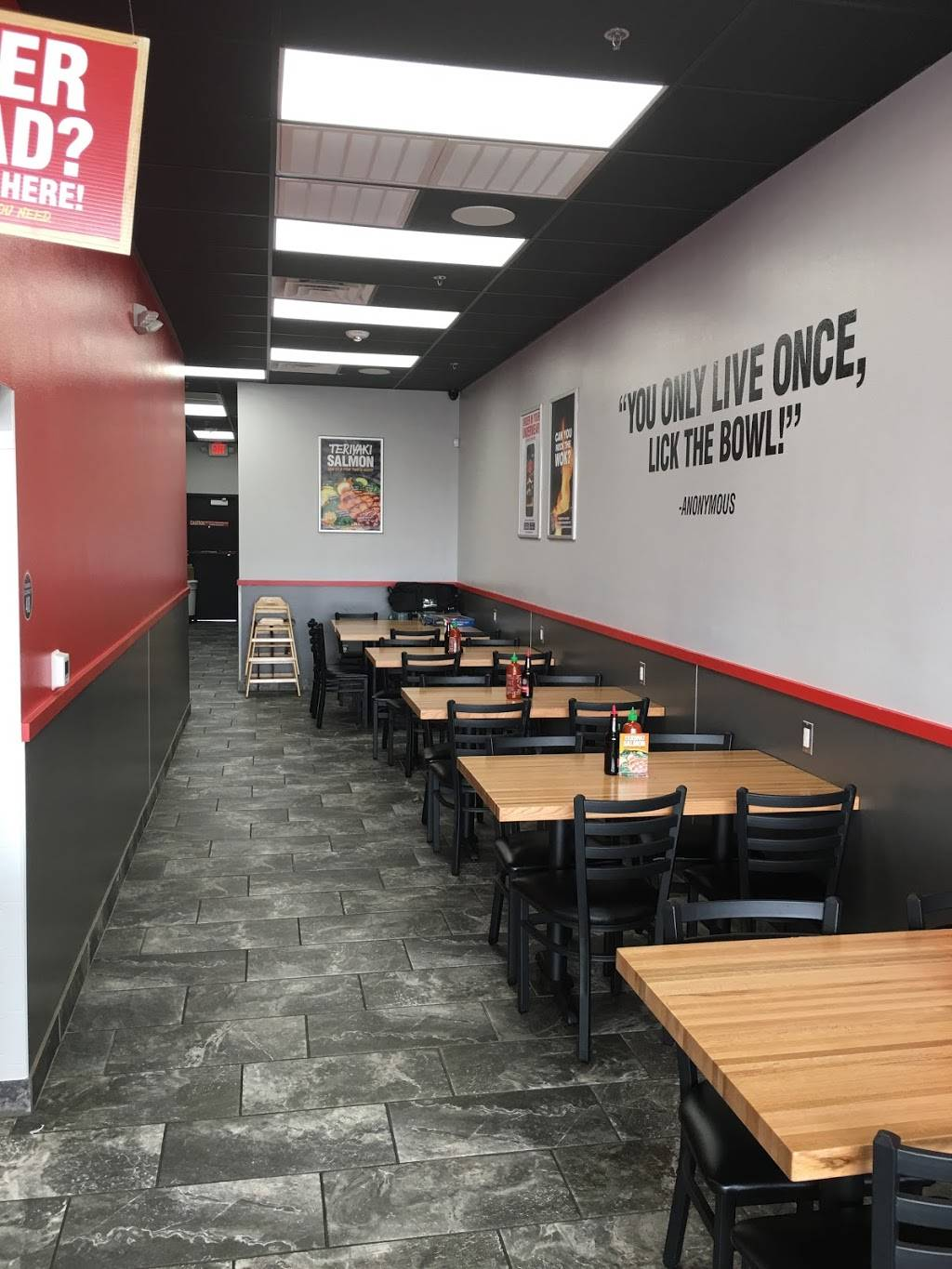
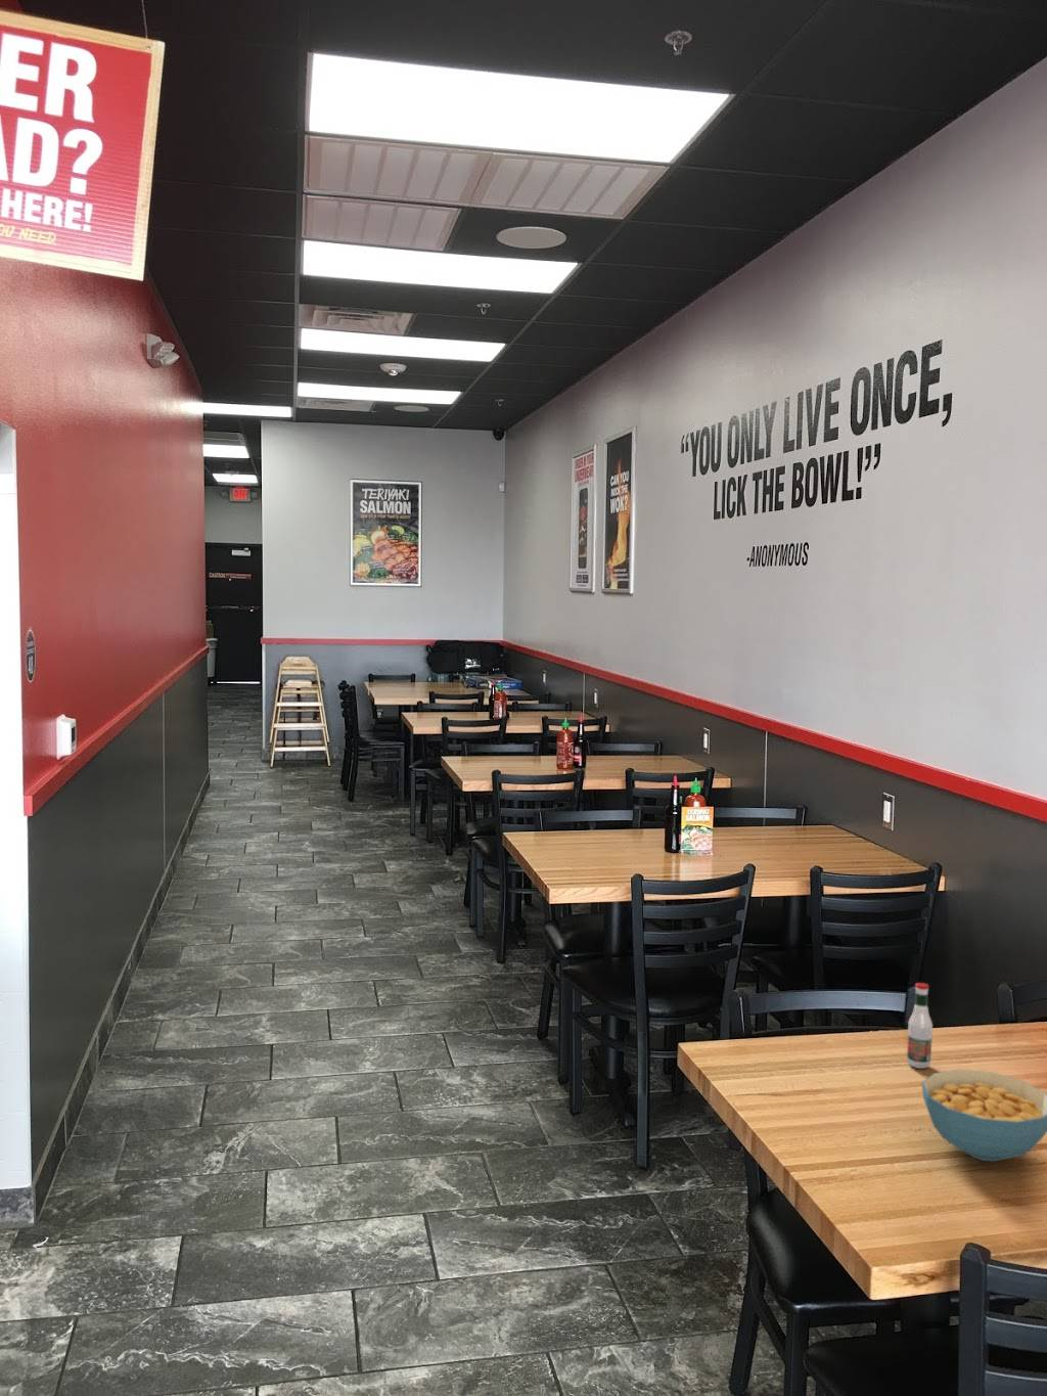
+ tabasco sauce [906,981,934,1069]
+ cereal bowl [922,1069,1047,1163]
